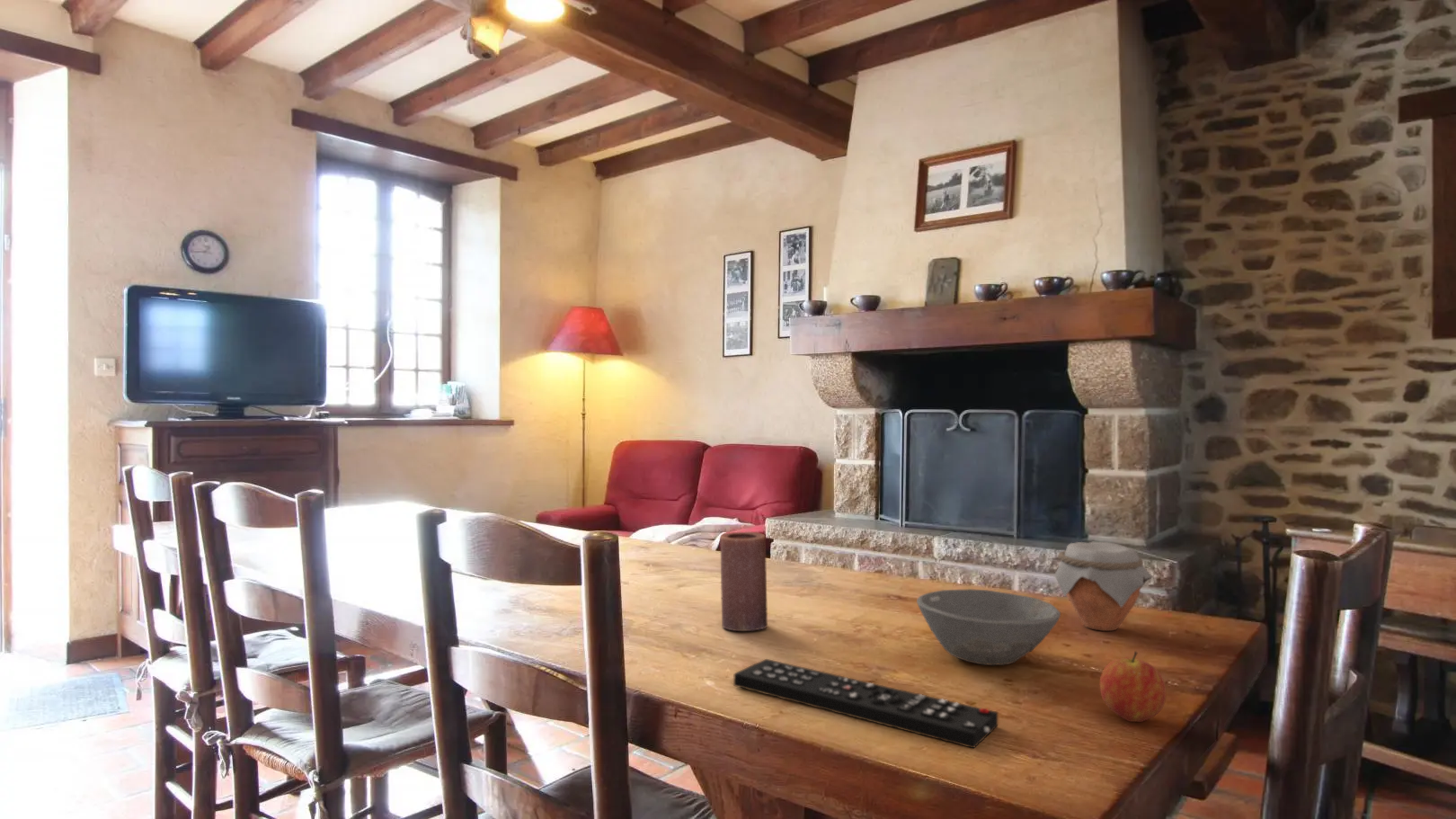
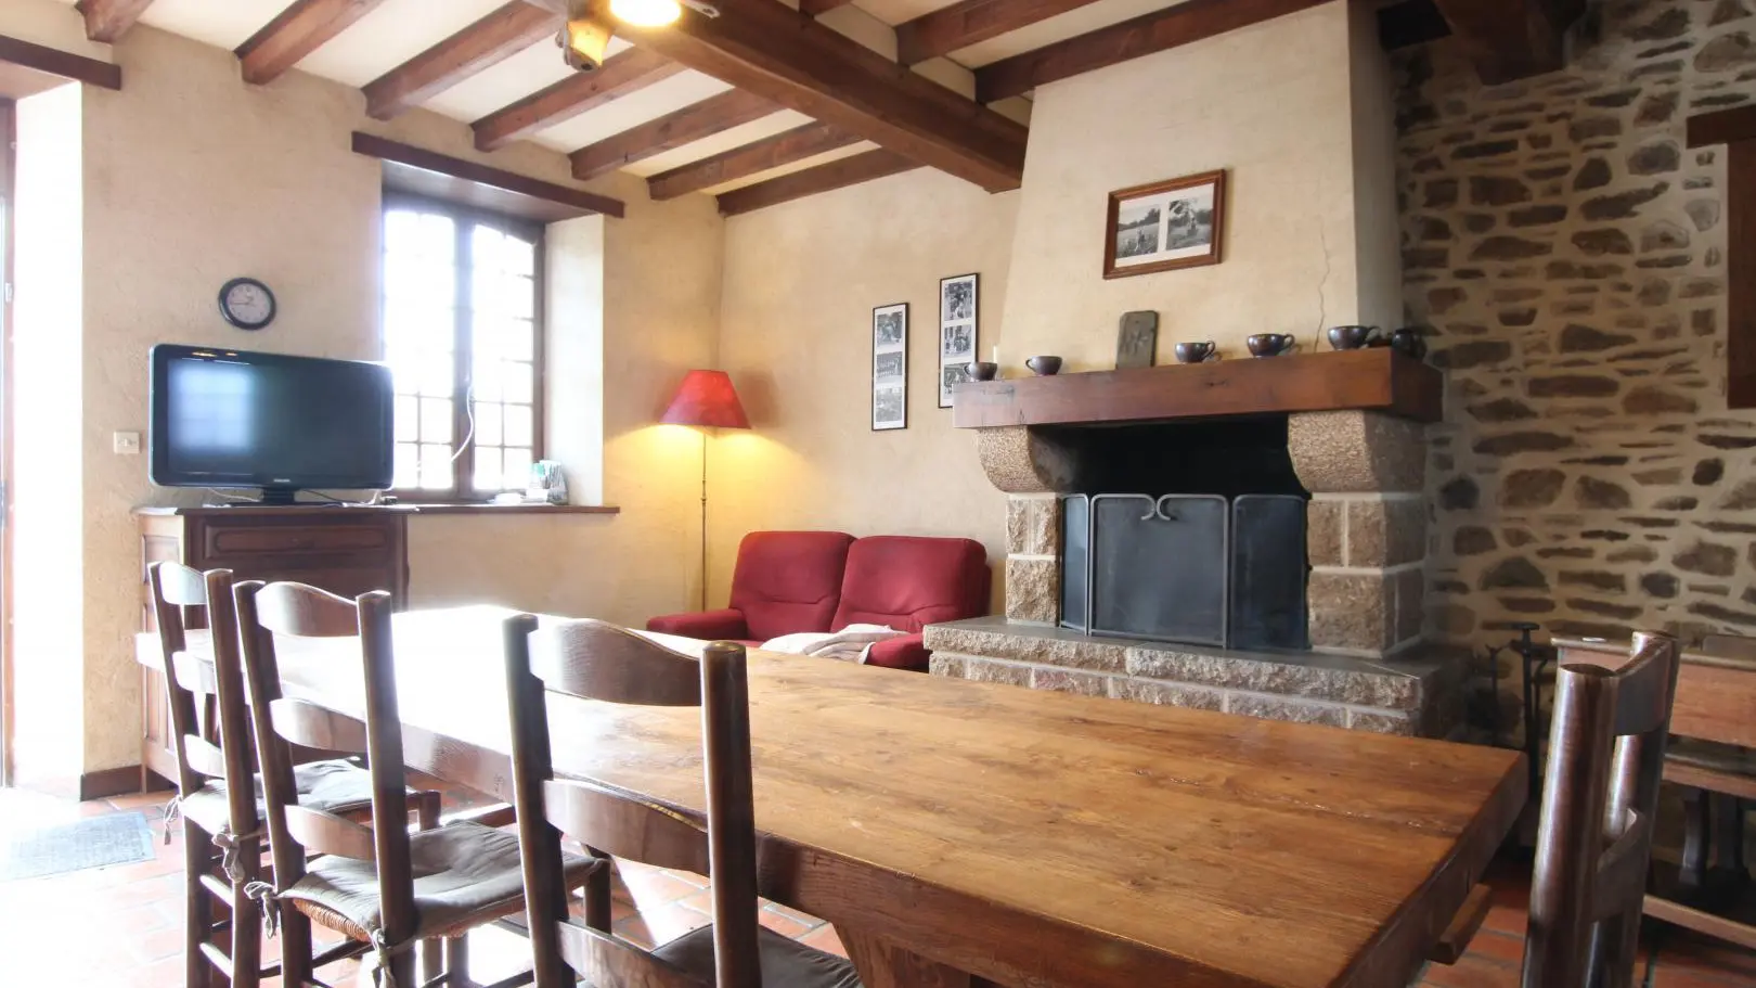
- candle [719,531,768,632]
- fruit [1099,650,1167,723]
- jar [1053,541,1153,632]
- bowl [916,588,1061,666]
- remote control [732,658,999,749]
